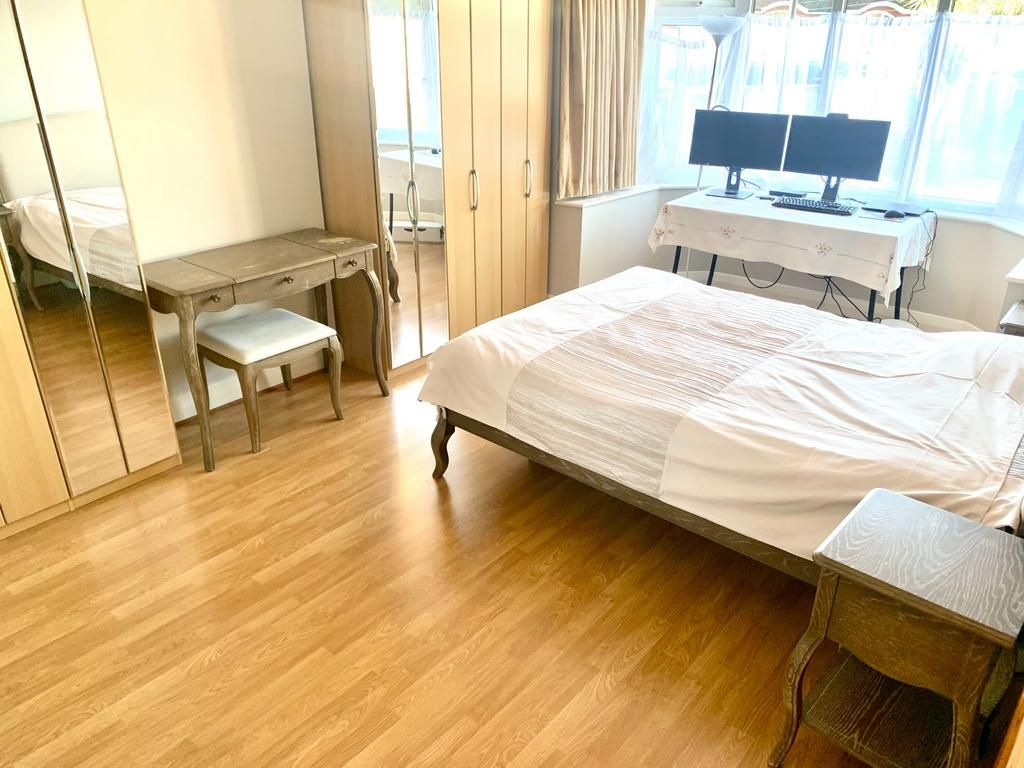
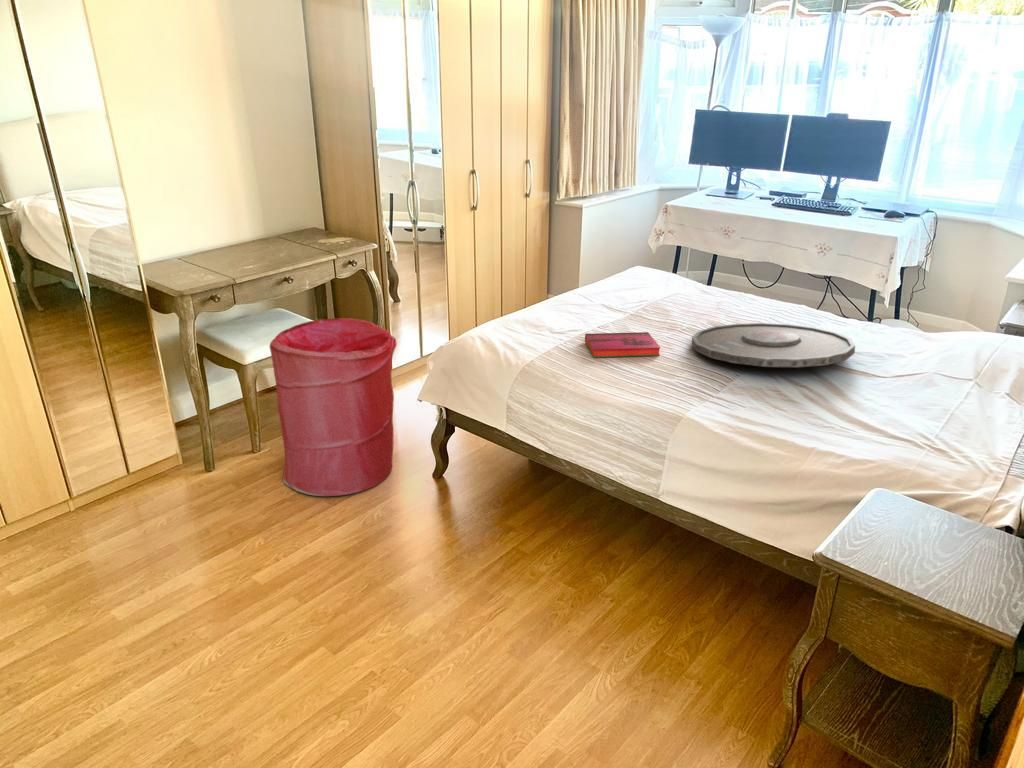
+ laundry hamper [269,317,398,497]
+ hardback book [584,331,661,358]
+ serving tray [691,322,856,369]
